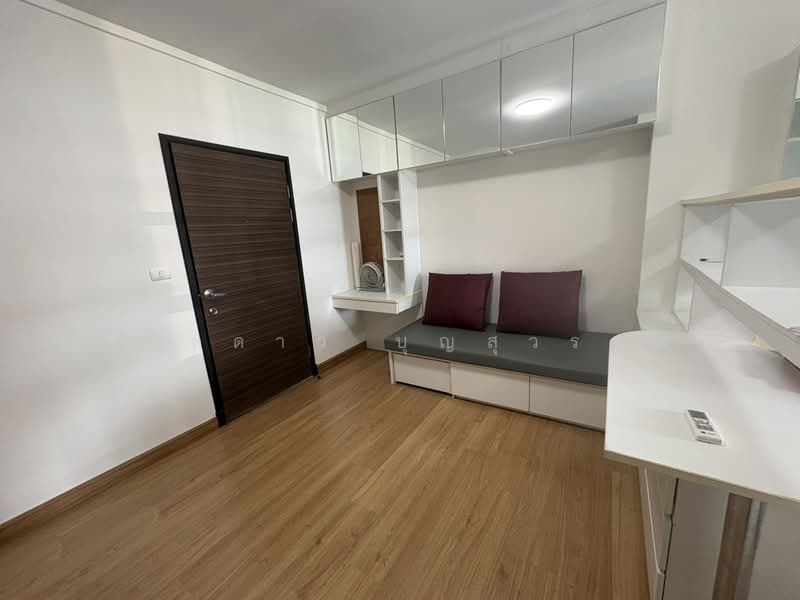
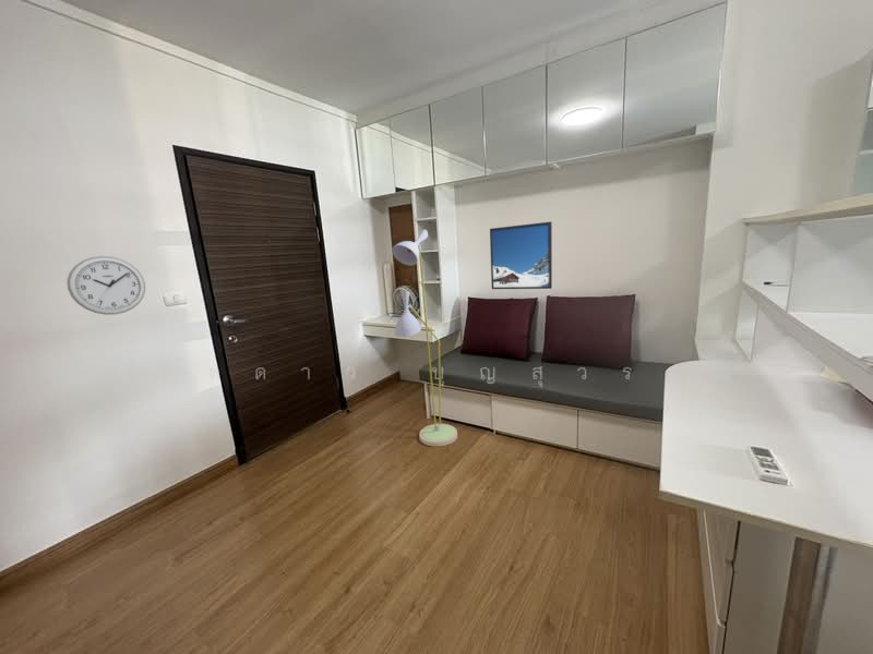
+ floor lamp [391,228,458,448]
+ wall clock [65,255,146,316]
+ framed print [489,220,553,290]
